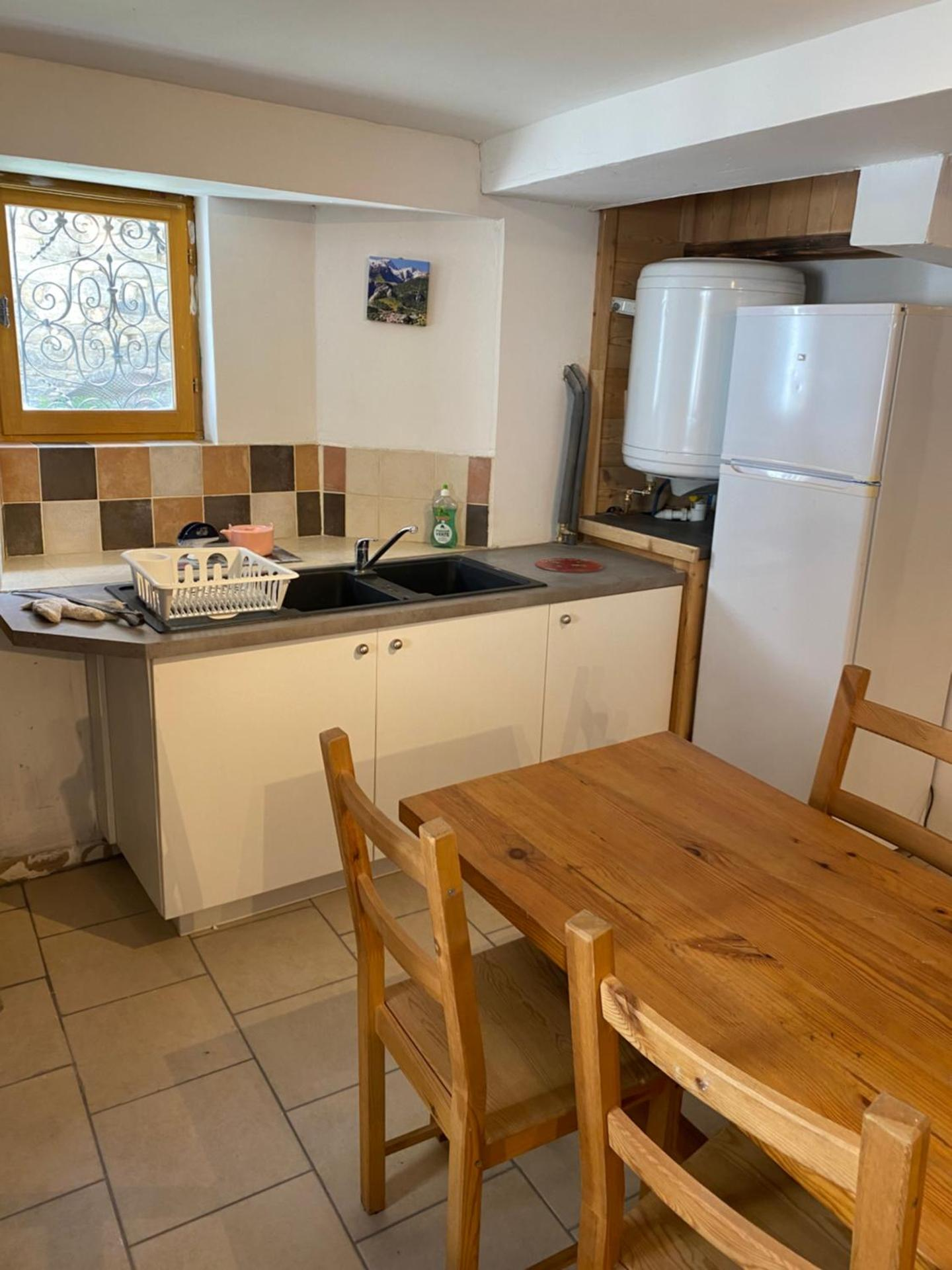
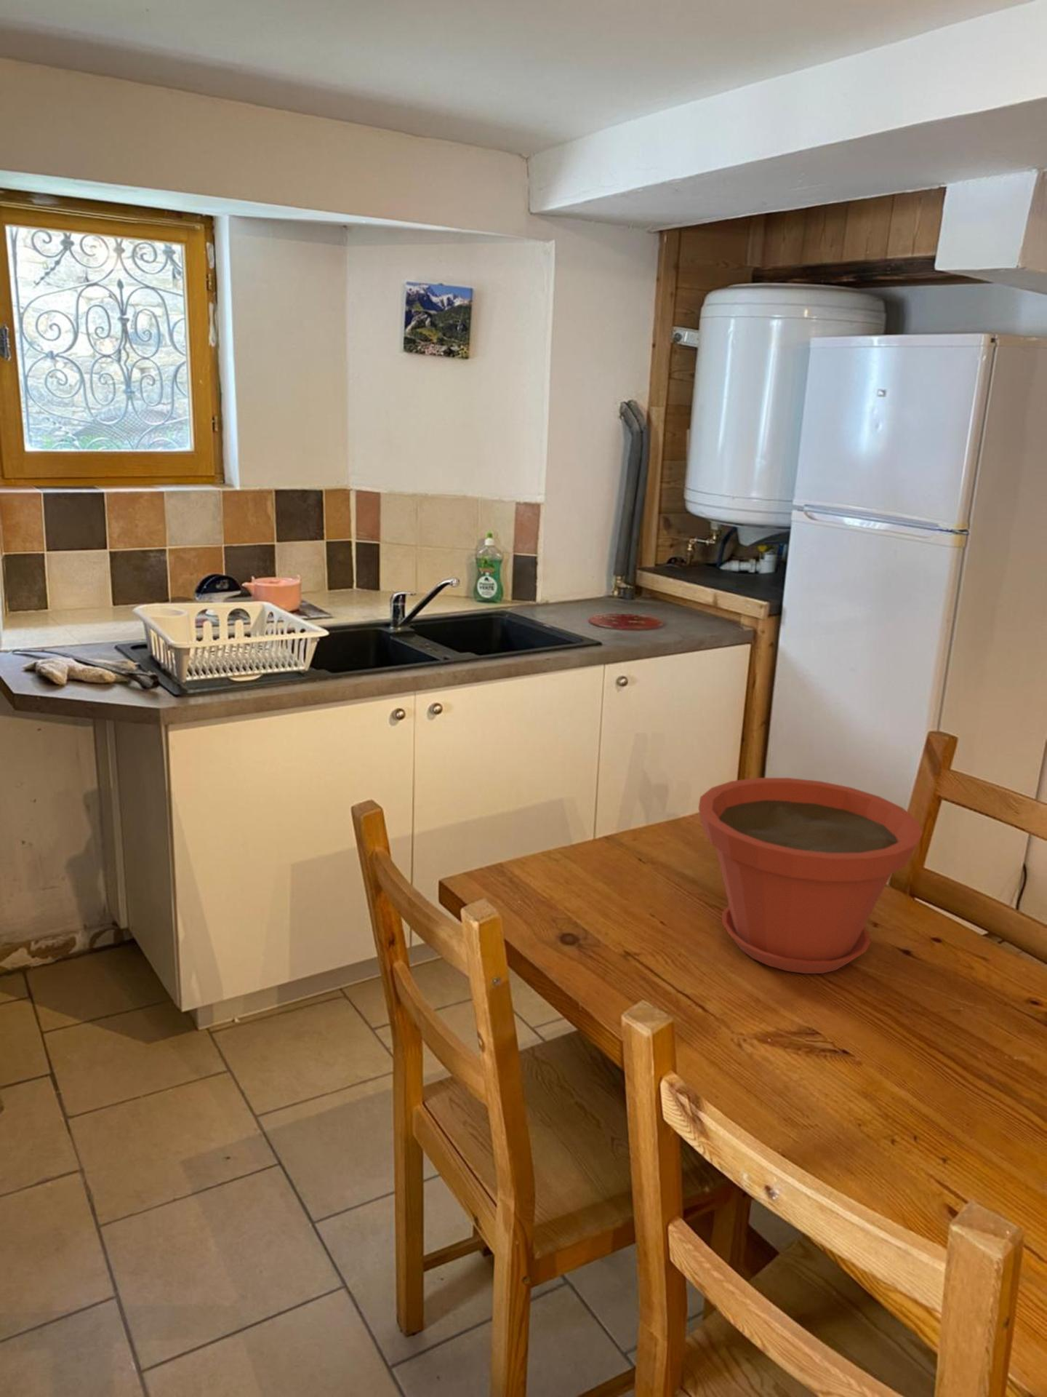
+ plant pot [698,777,924,975]
